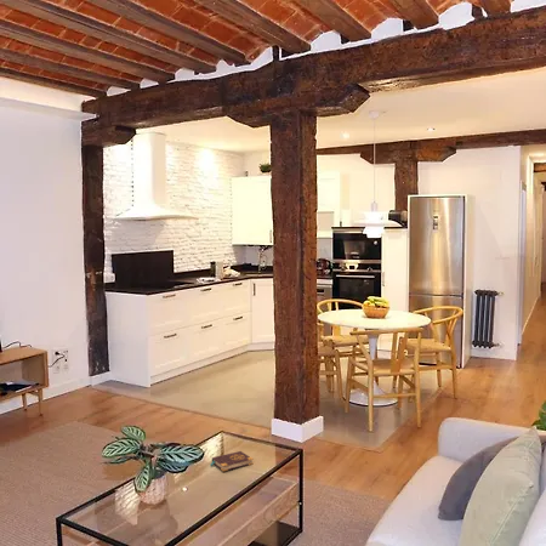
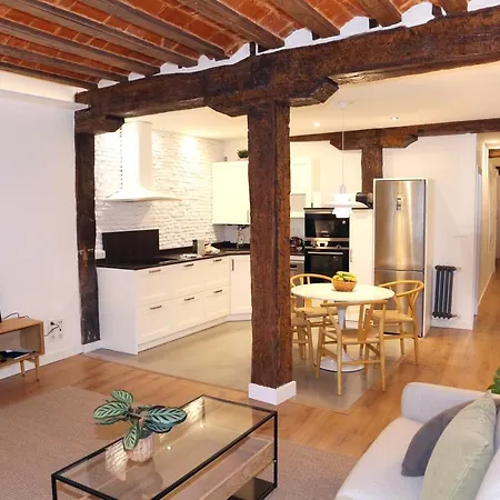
- book [210,450,255,472]
